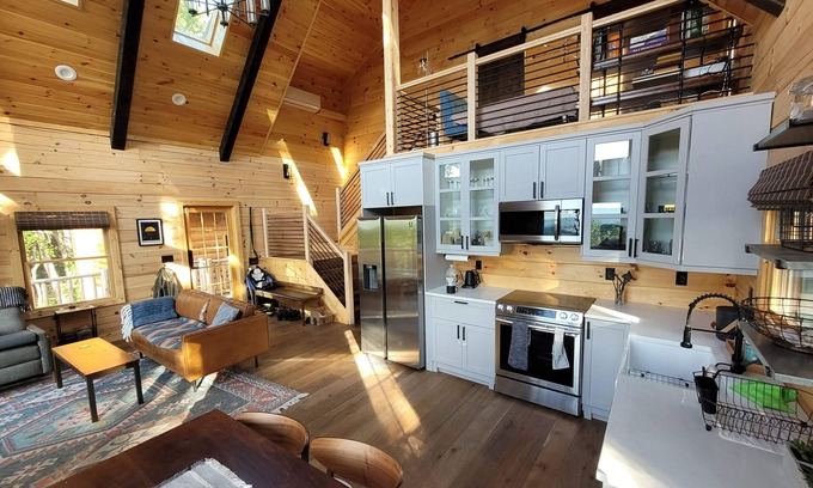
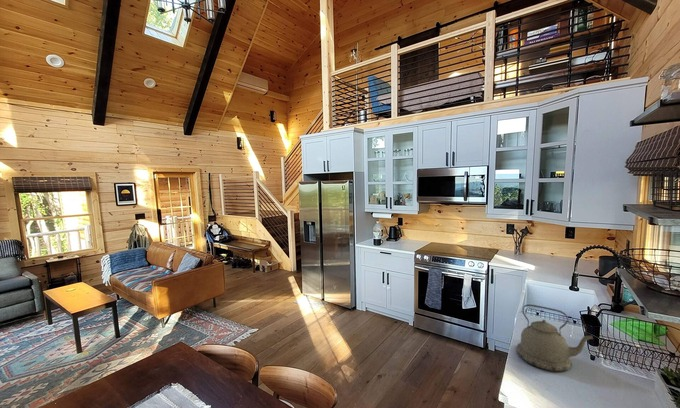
+ kettle [515,303,595,373]
